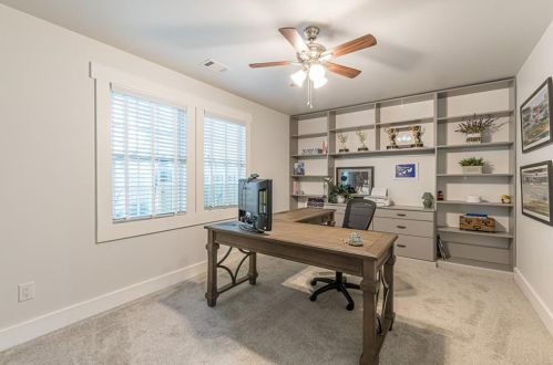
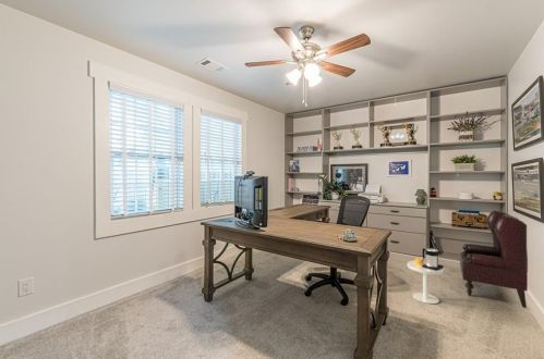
+ side table [407,247,446,305]
+ armchair [459,210,529,309]
